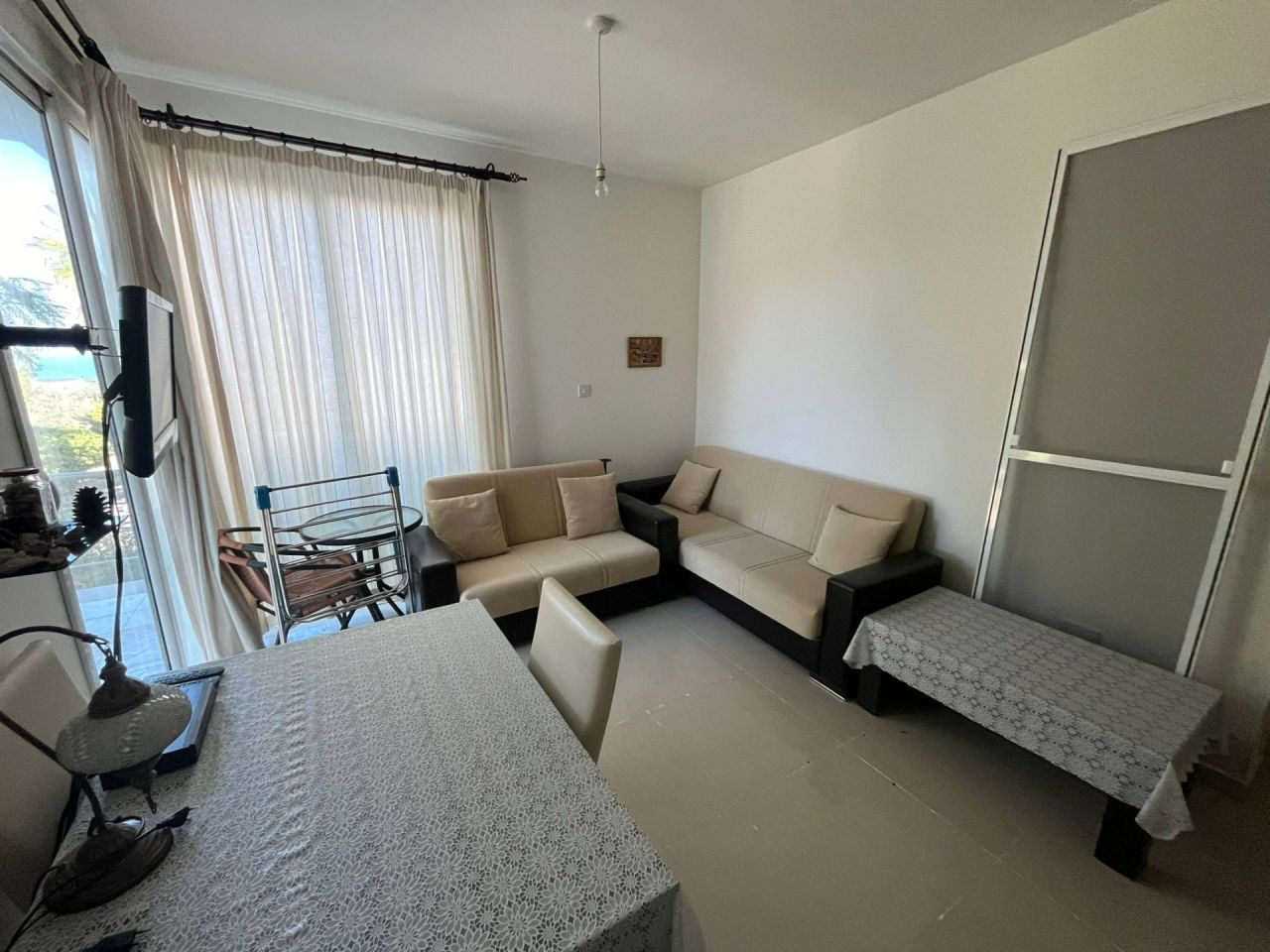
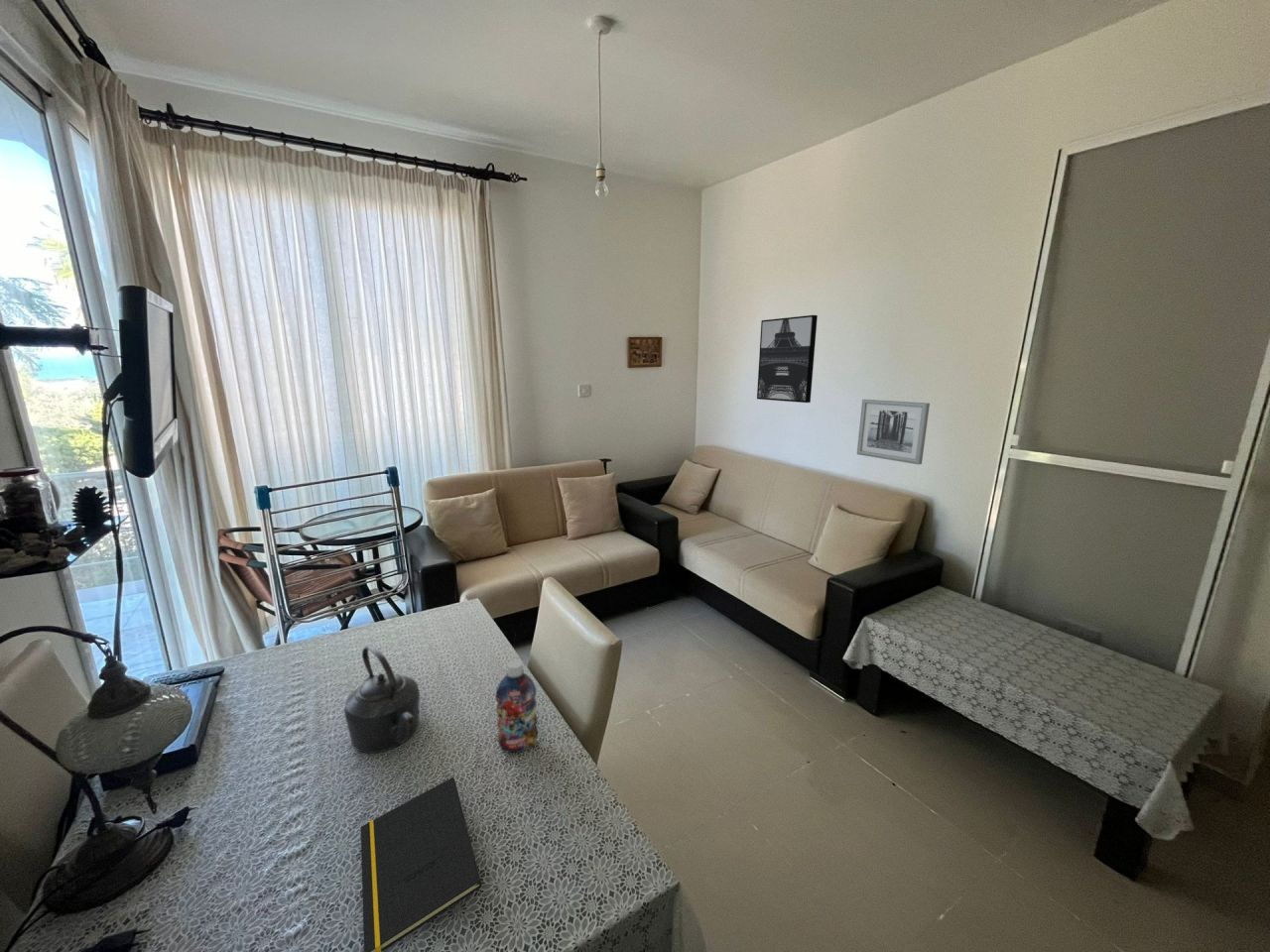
+ wall art [856,399,931,465]
+ bottle [494,658,539,754]
+ wall art [756,314,819,404]
+ kettle [343,645,421,754]
+ notepad [360,776,483,952]
